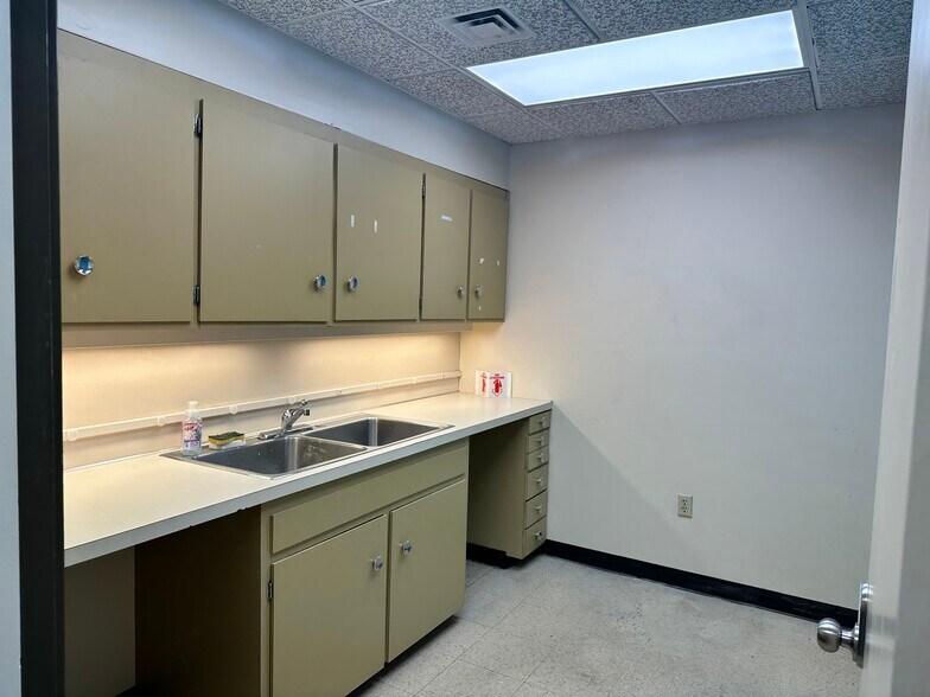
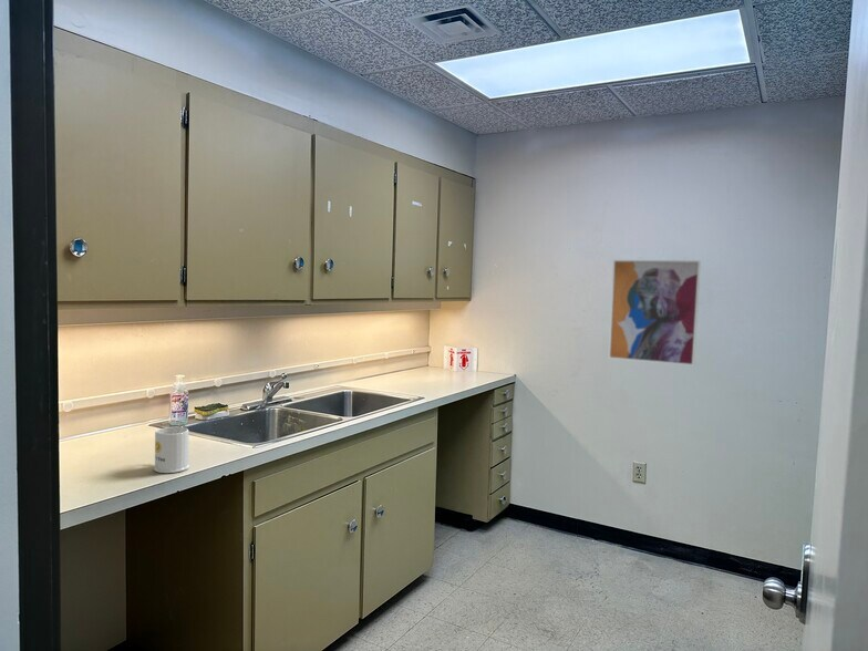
+ mug [153,426,190,474]
+ wall art [607,259,702,368]
